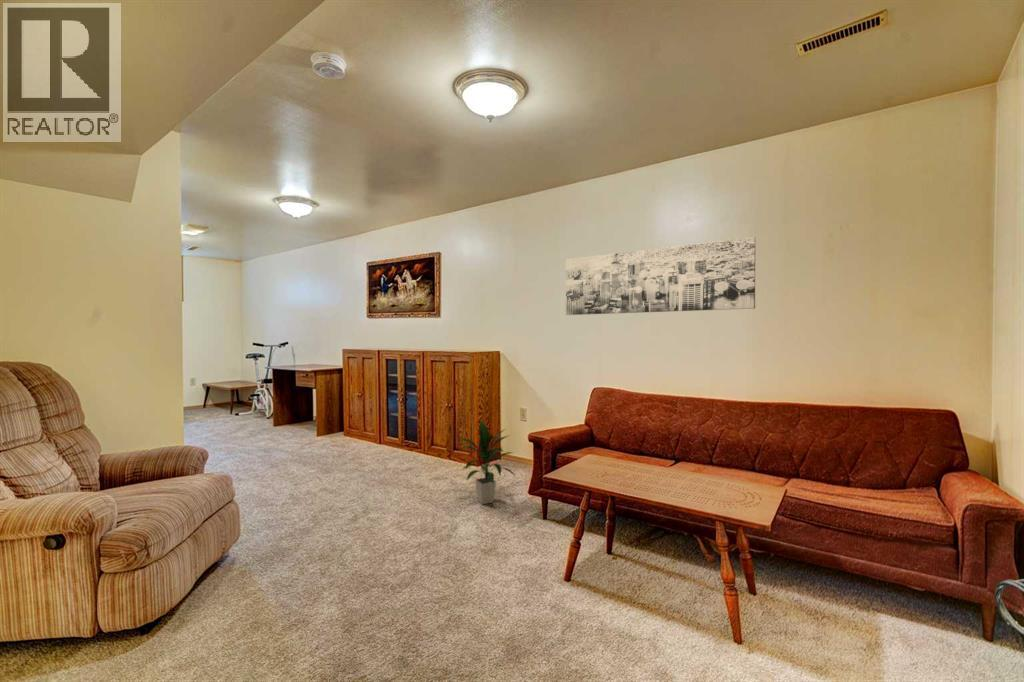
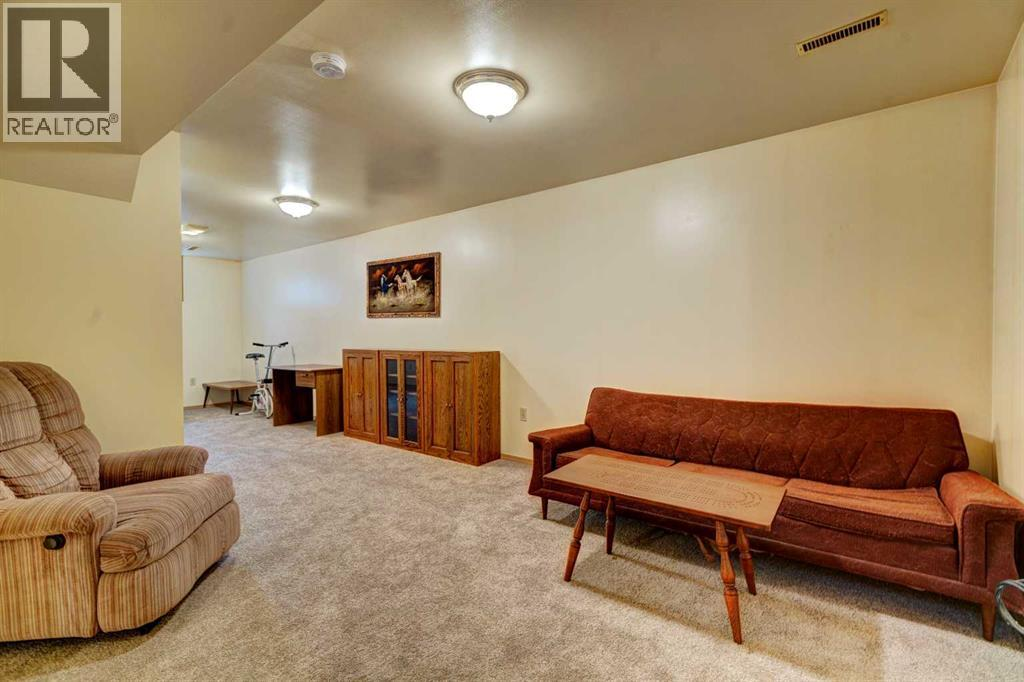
- indoor plant [458,419,517,505]
- wall art [565,235,757,316]
